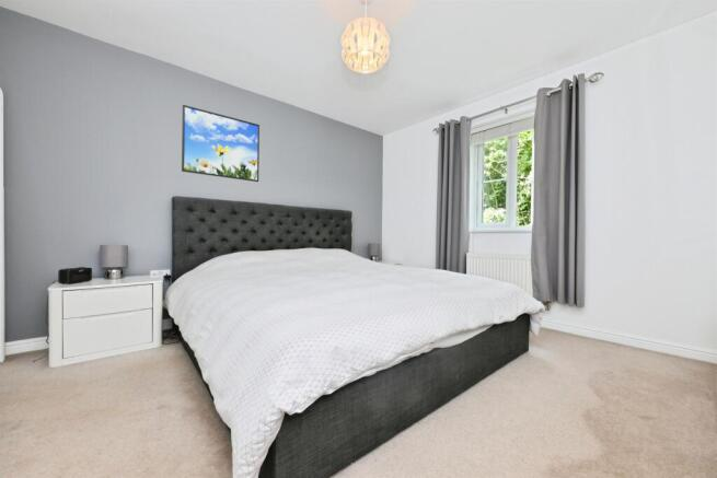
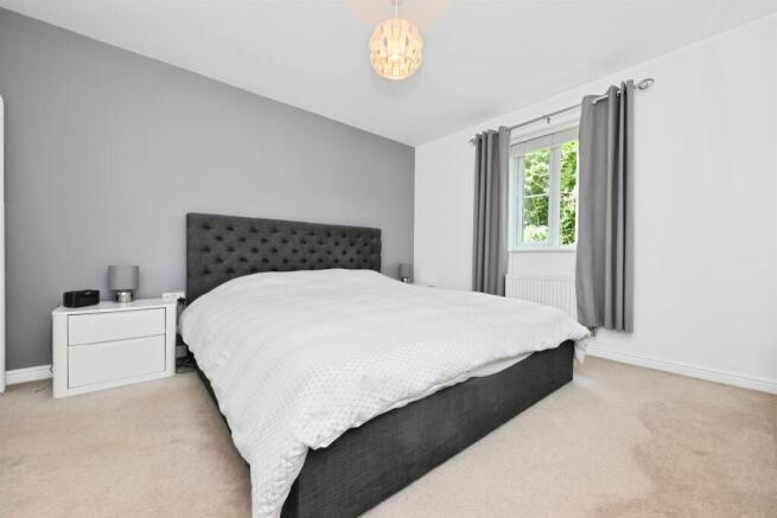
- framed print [181,104,261,183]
